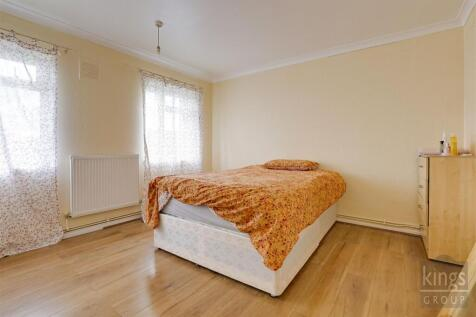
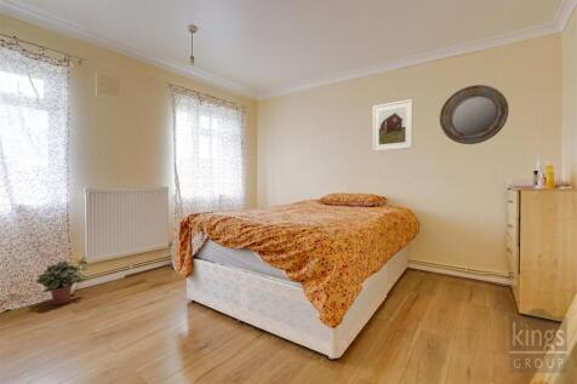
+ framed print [372,98,413,153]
+ home mirror [439,84,510,145]
+ potted plant [35,259,88,306]
